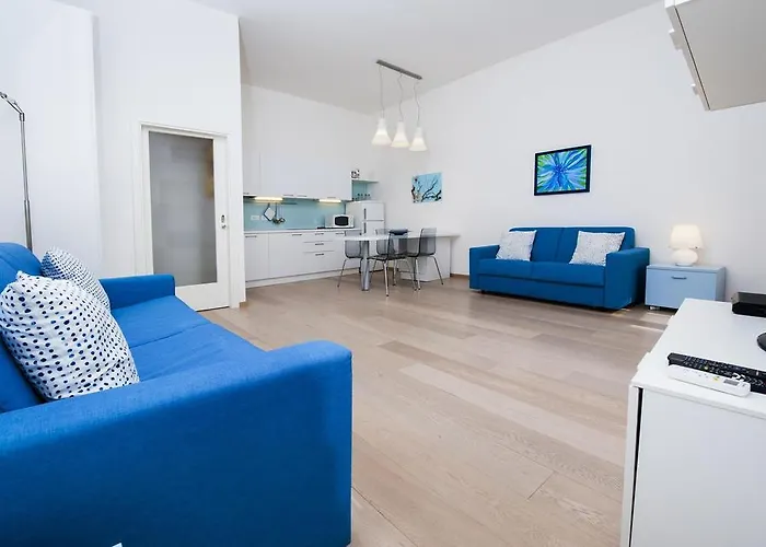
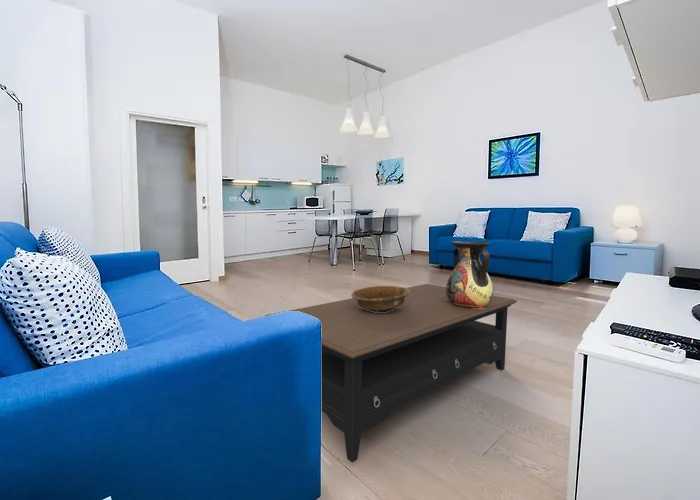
+ coffee table [265,283,518,463]
+ decorative bowl [351,285,410,313]
+ vase [440,240,494,310]
